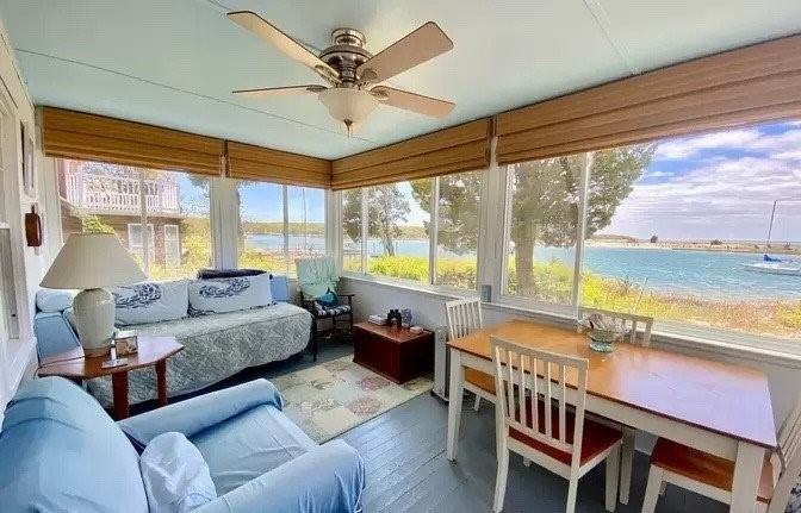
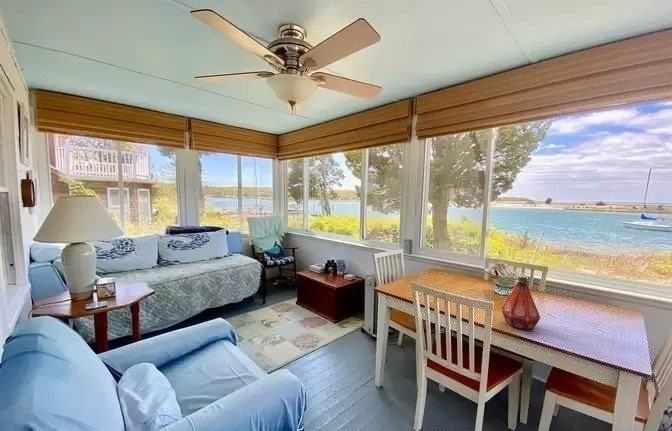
+ bottle [500,276,541,331]
